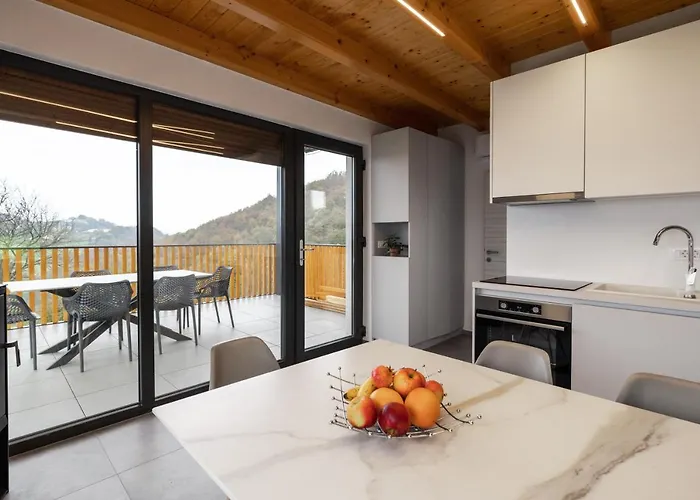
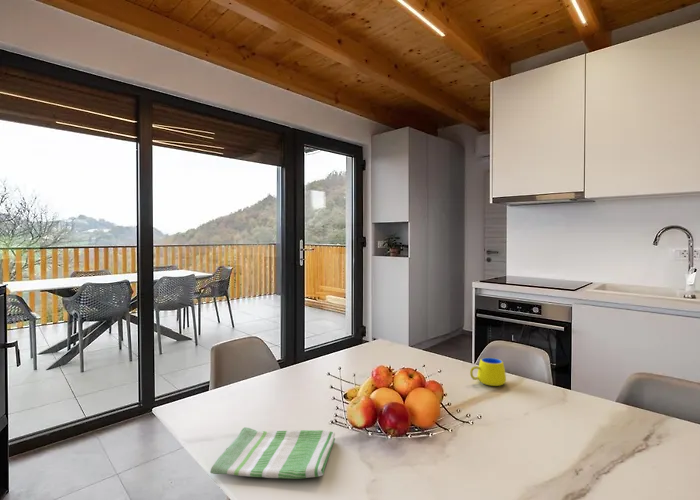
+ mug [469,357,507,387]
+ dish towel [209,426,336,480]
